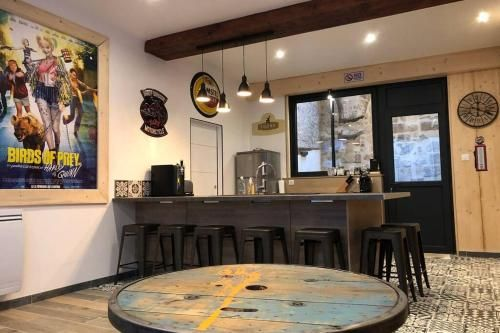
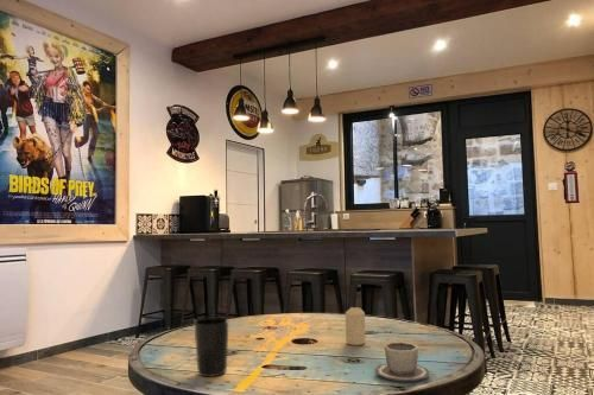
+ cup [192,316,229,378]
+ cup [373,340,431,382]
+ candle [345,306,366,346]
